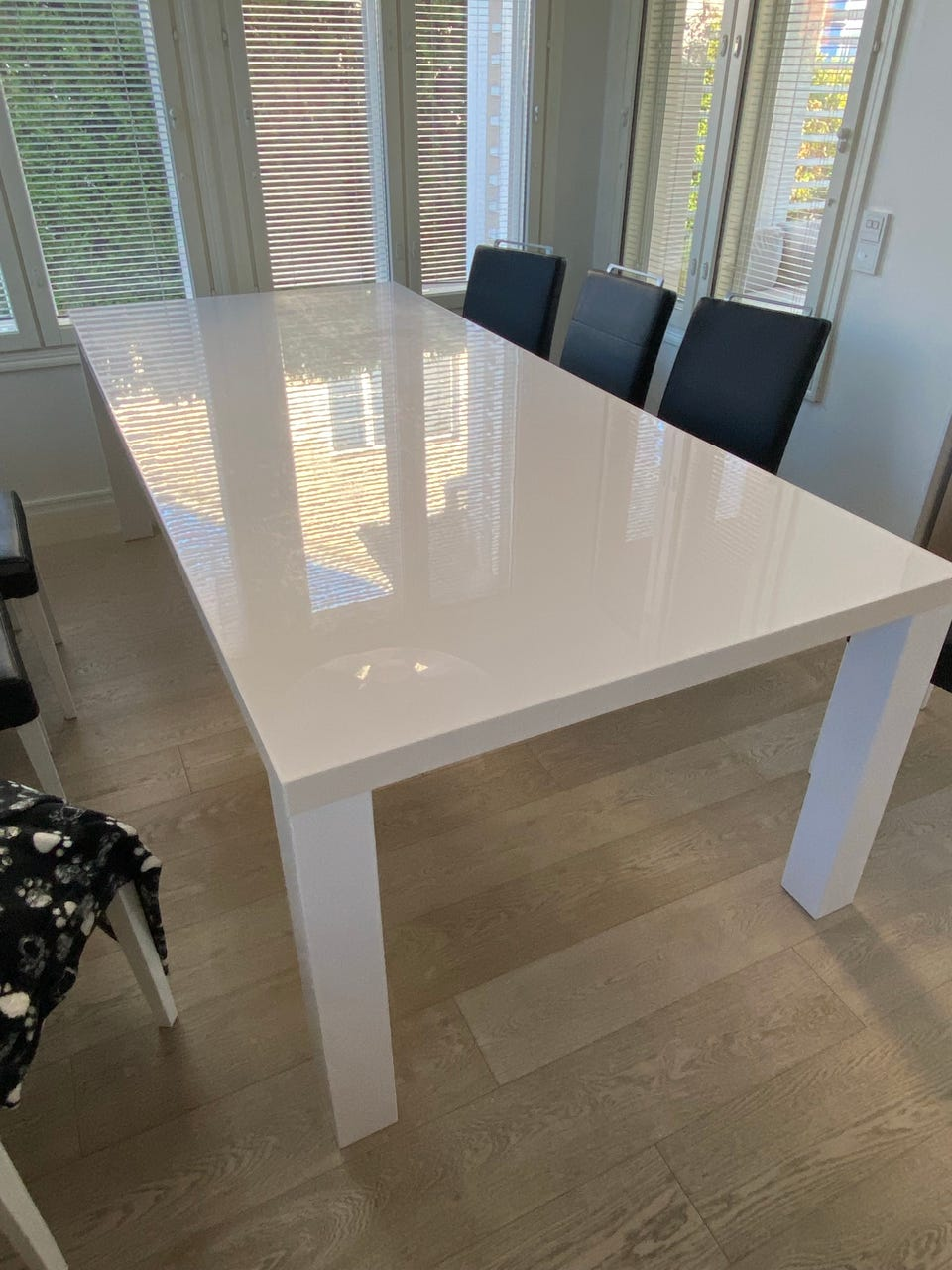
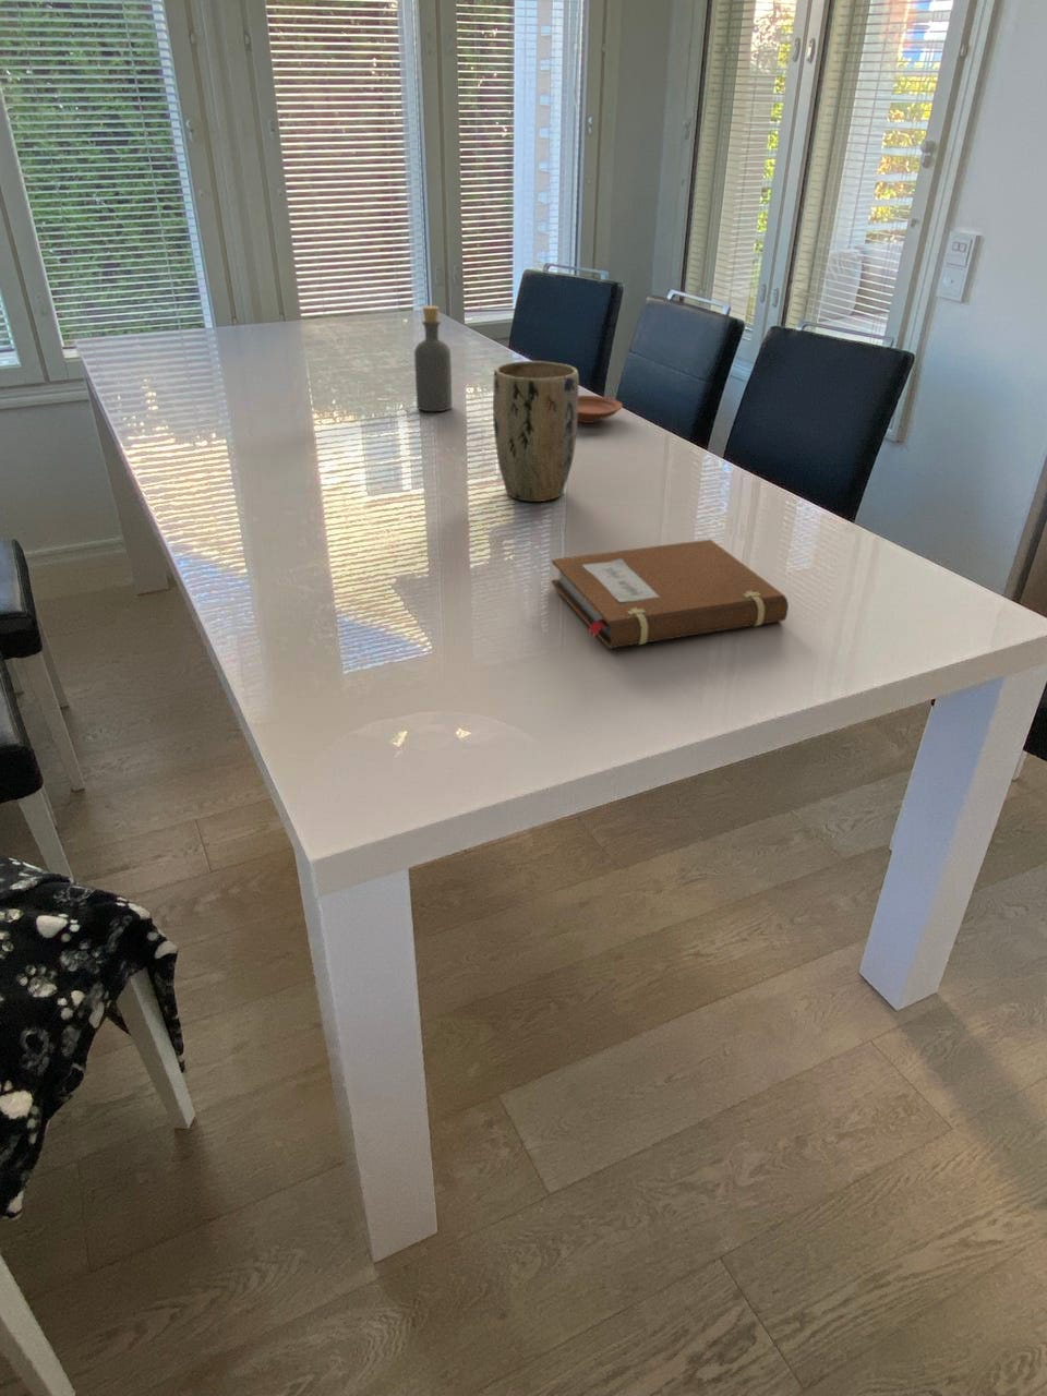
+ plate [577,395,624,424]
+ notebook [550,539,790,650]
+ bottle [414,306,453,412]
+ plant pot [492,359,581,502]
